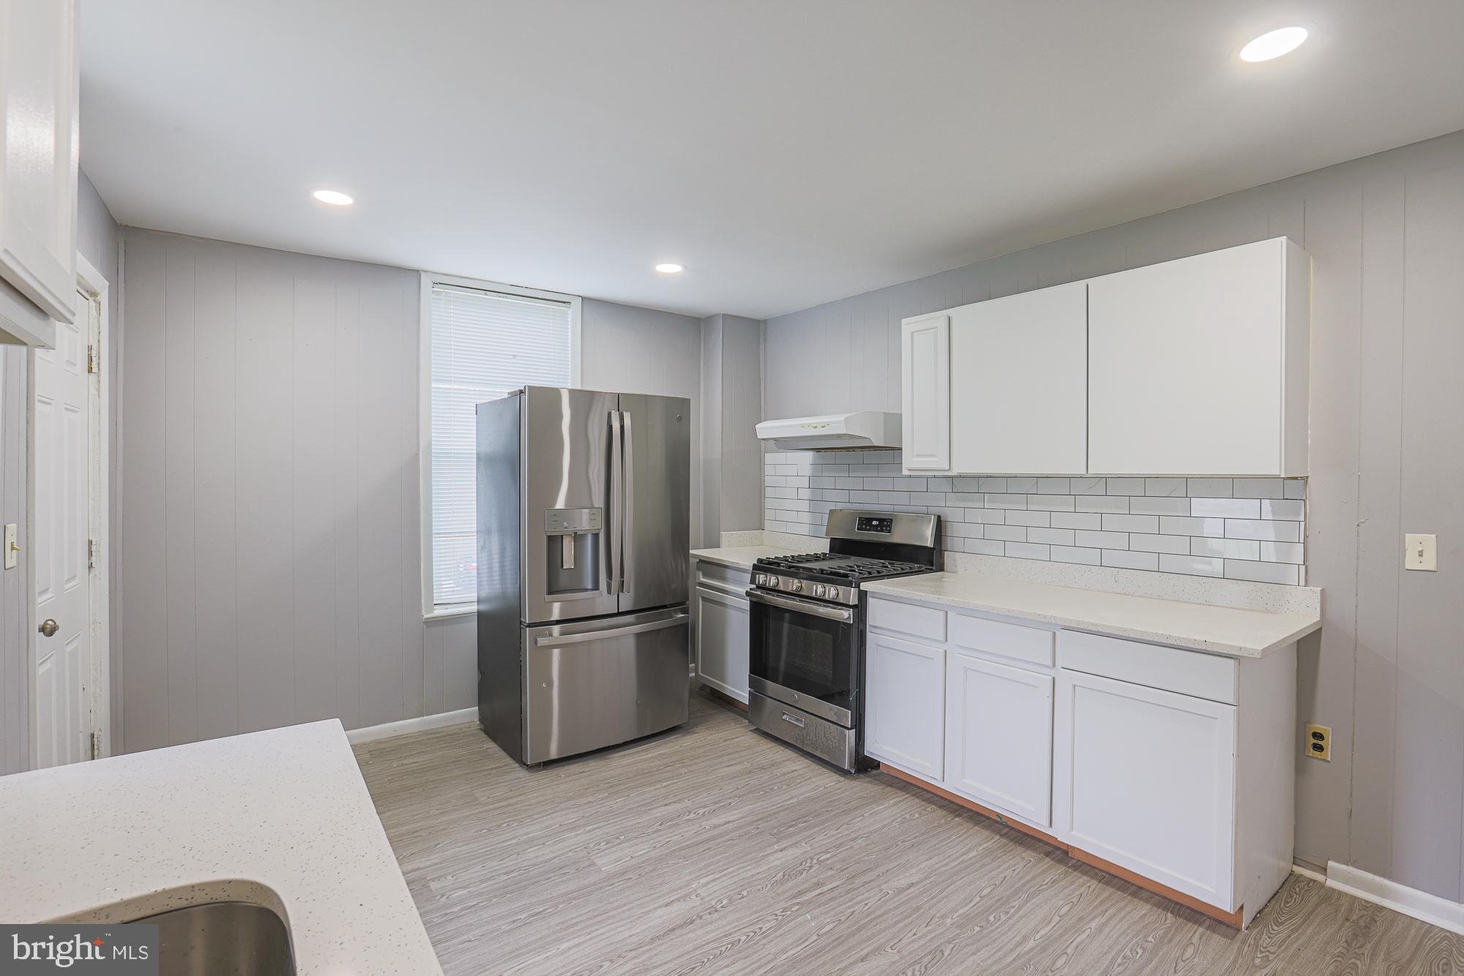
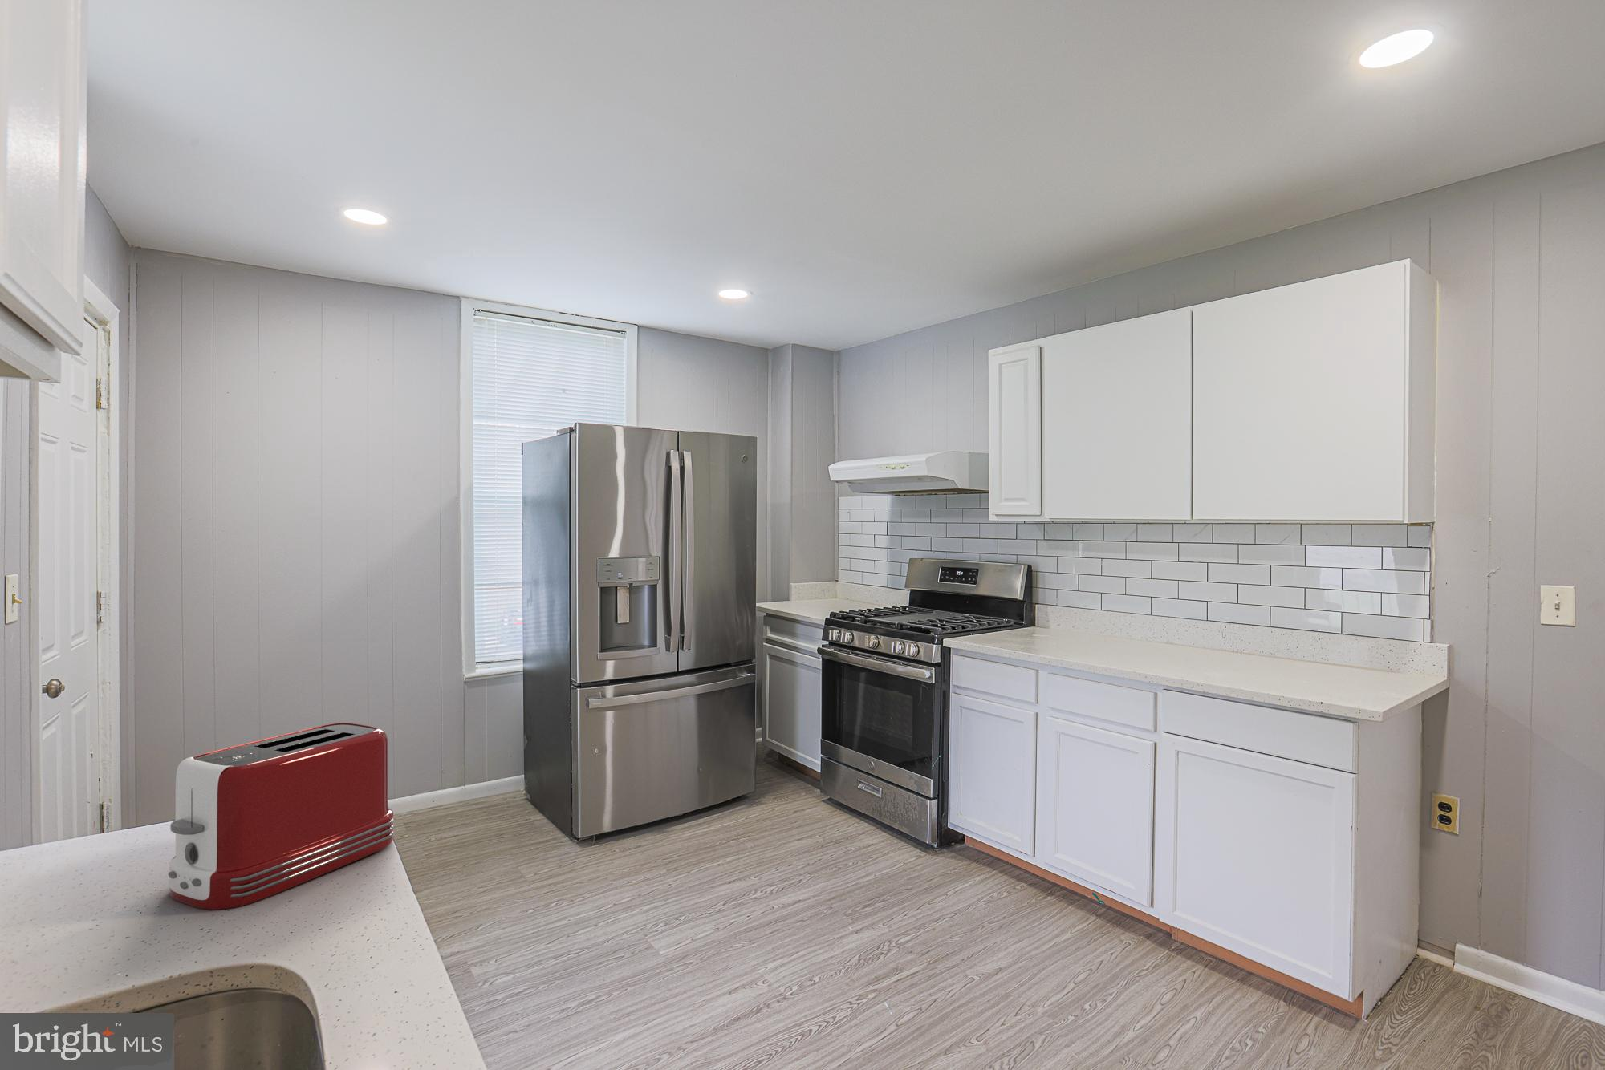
+ toaster [167,721,395,910]
